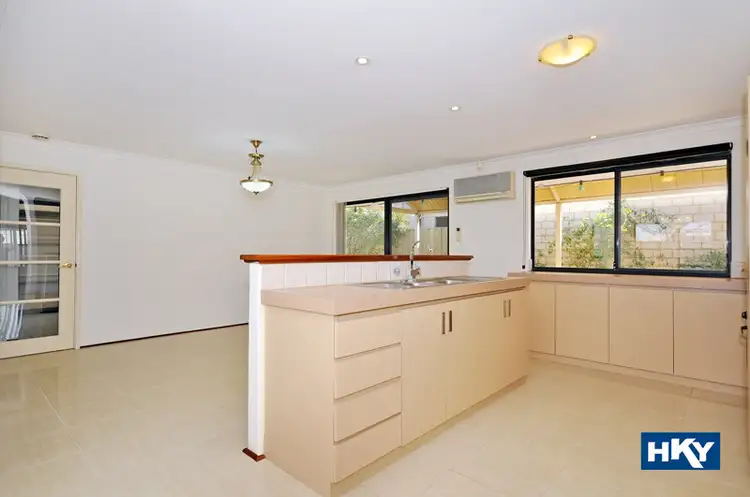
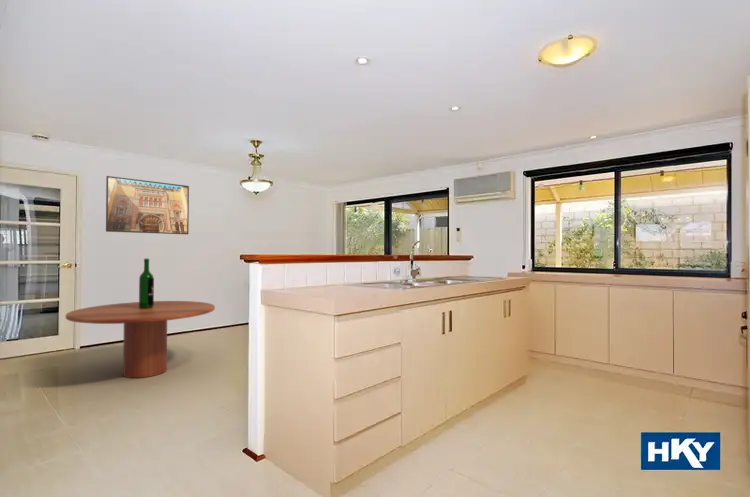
+ dining table [65,258,216,379]
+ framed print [105,175,190,235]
